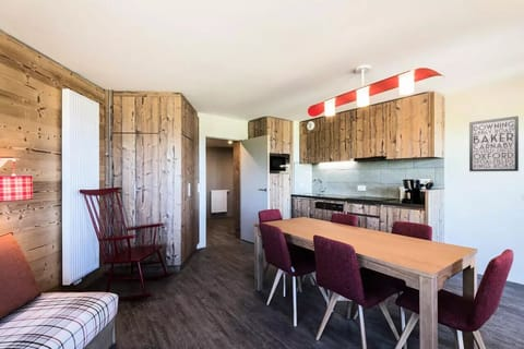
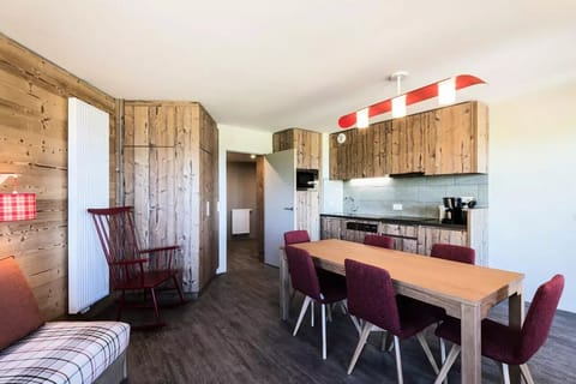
- wall art [468,115,520,172]
